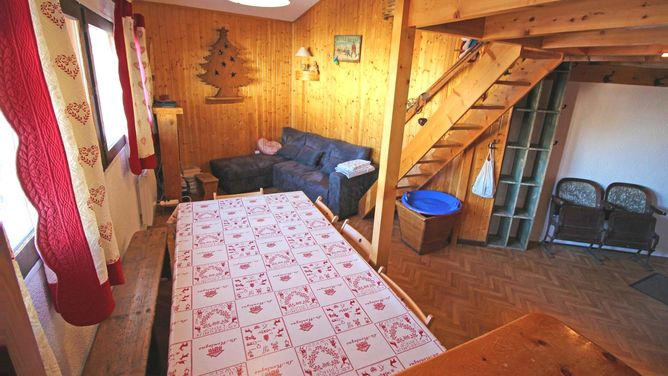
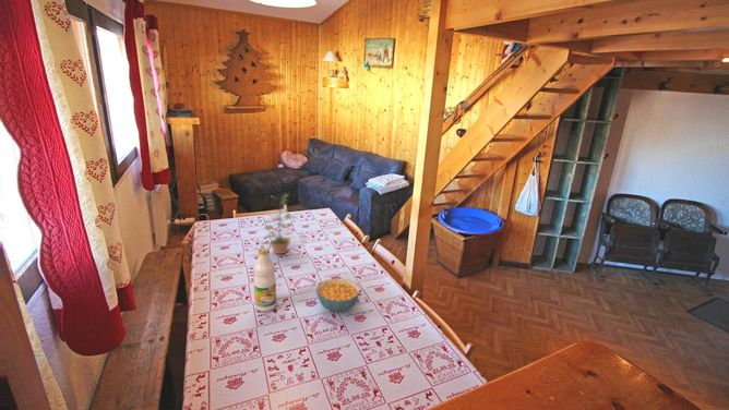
+ cereal bowl [315,277,361,313]
+ plant [260,193,295,255]
+ bottle [252,248,277,313]
